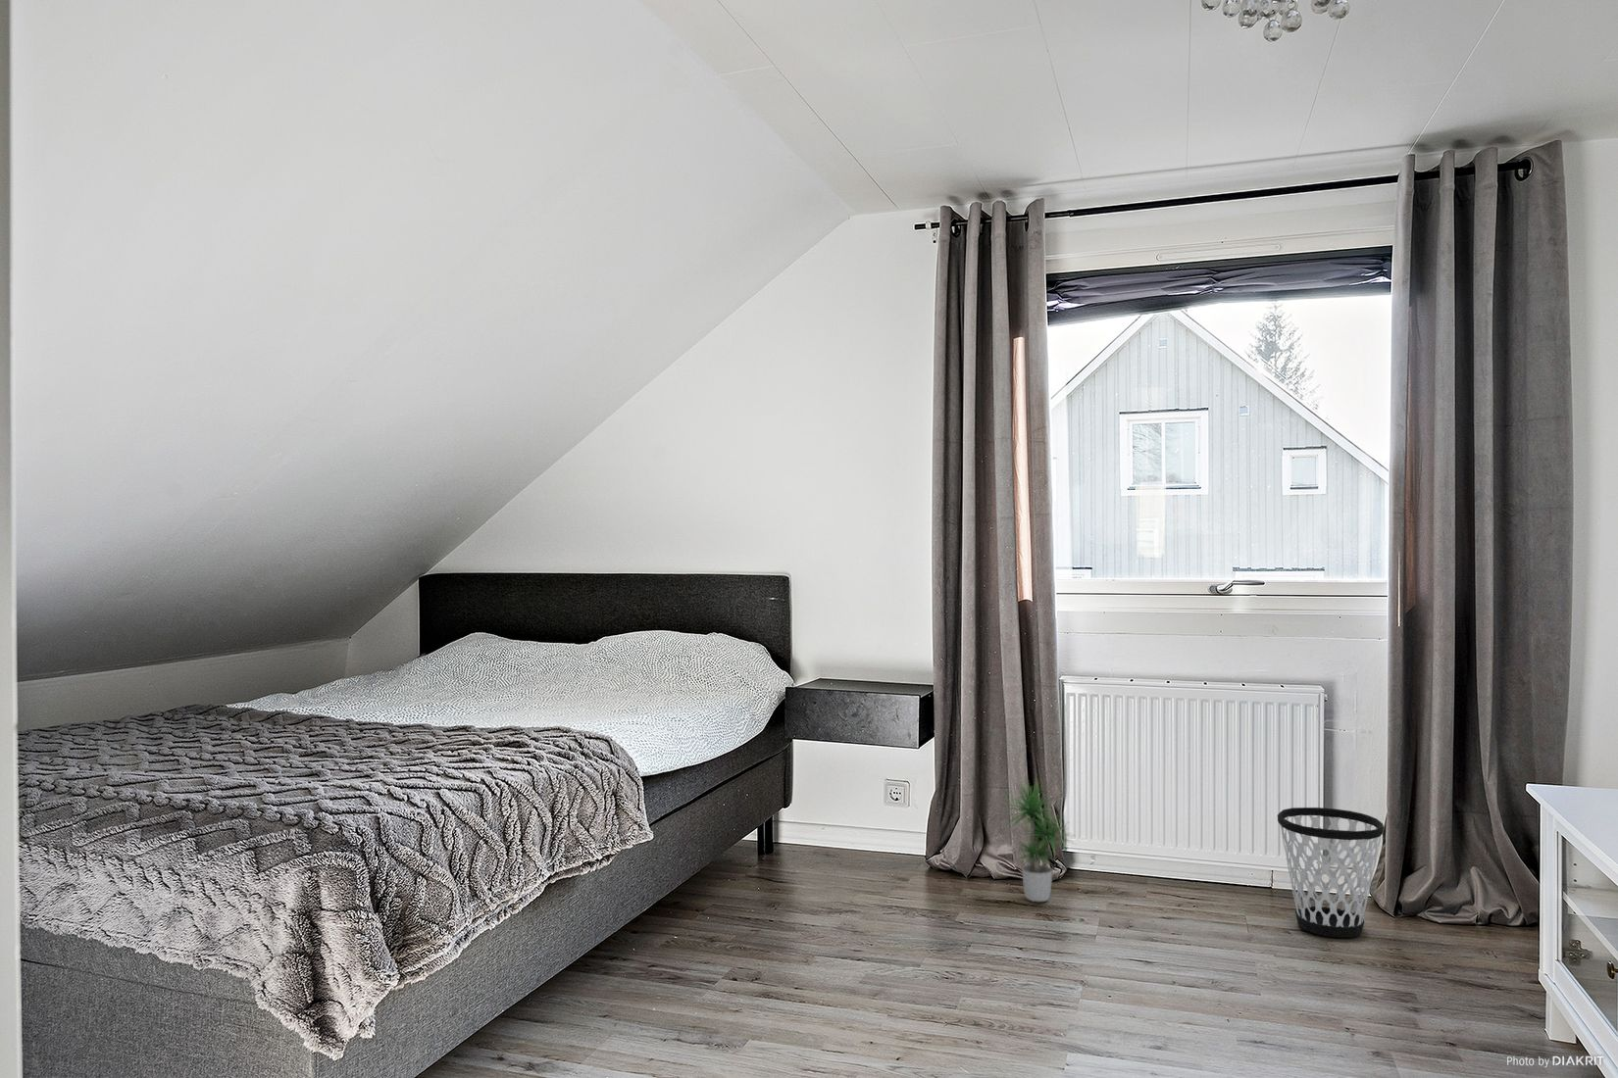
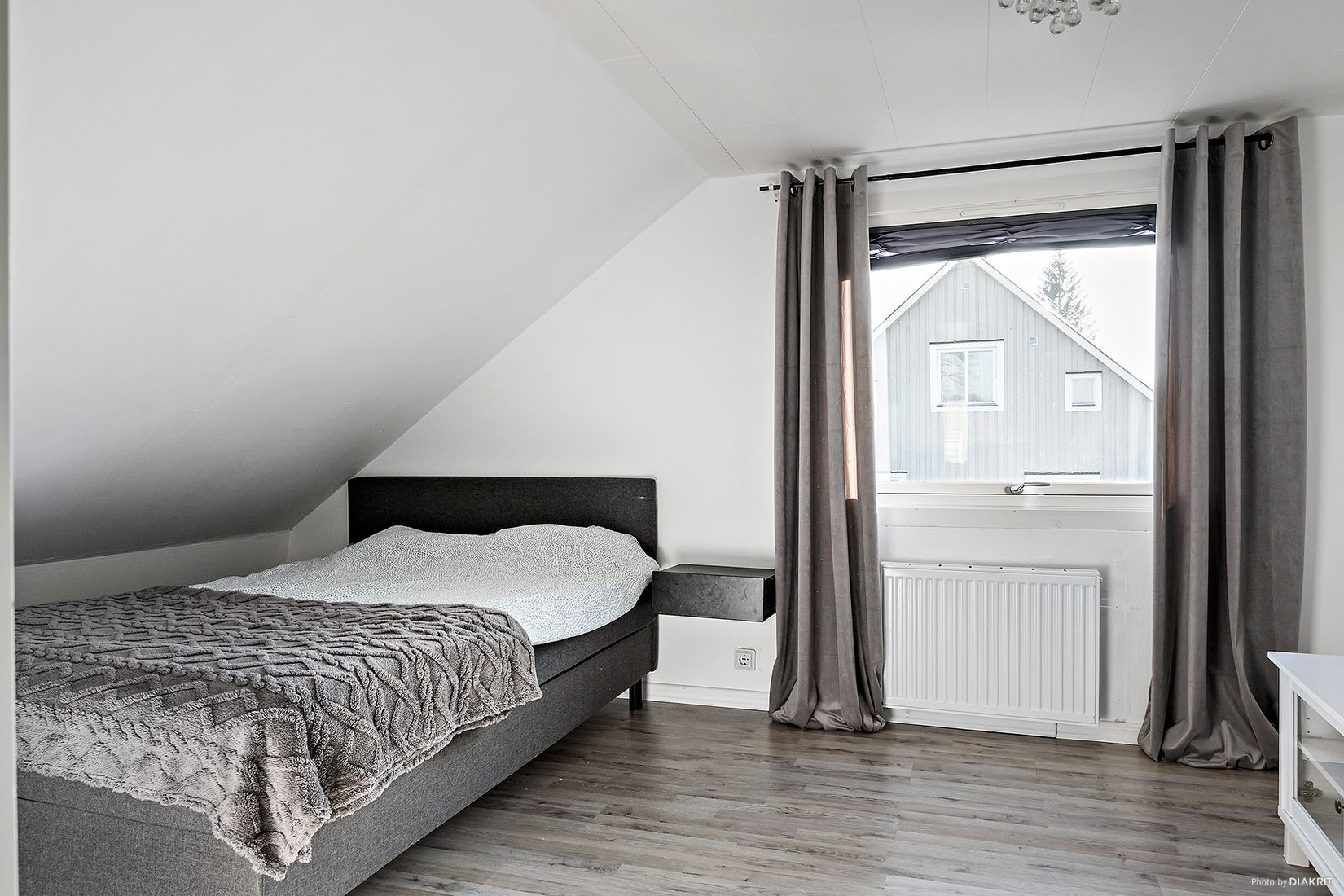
- potted plant [1000,778,1076,902]
- wastebasket [1277,806,1384,938]
